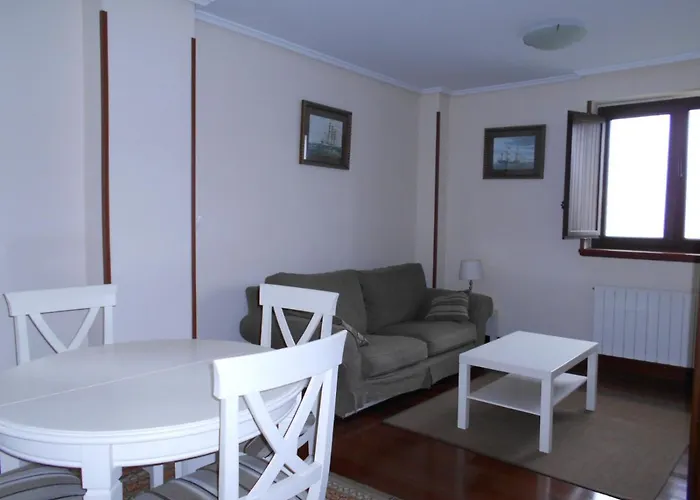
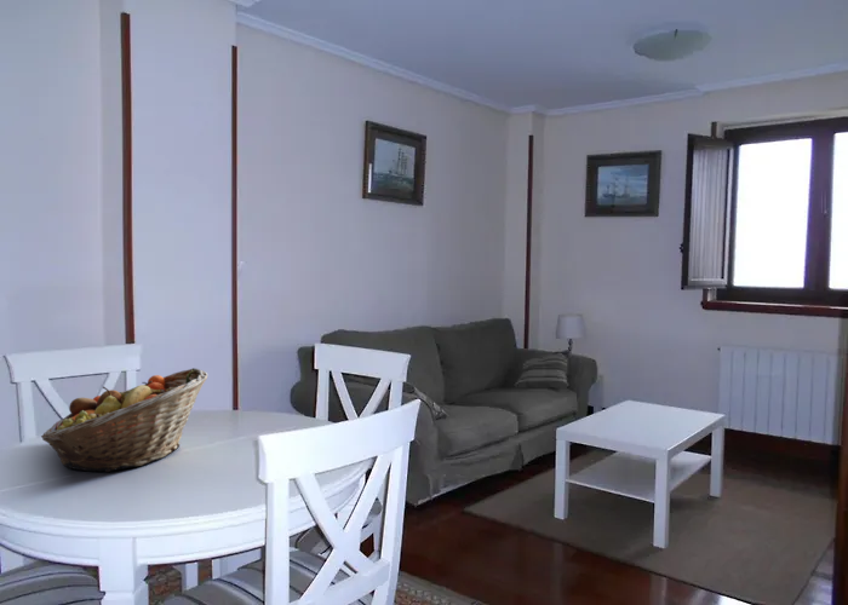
+ fruit basket [40,367,208,473]
